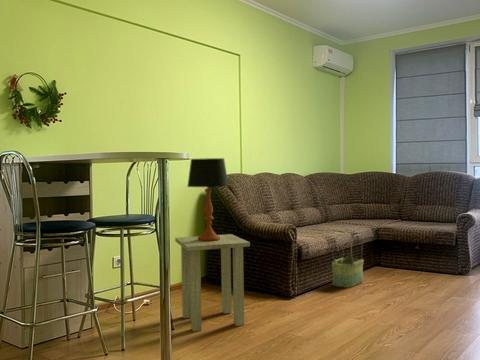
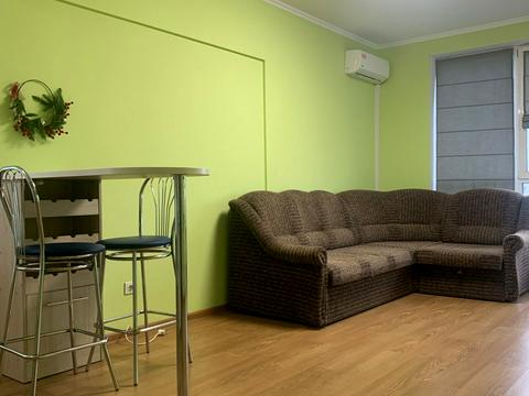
- side table [174,233,251,333]
- table lamp [186,157,230,241]
- basket [331,232,365,289]
